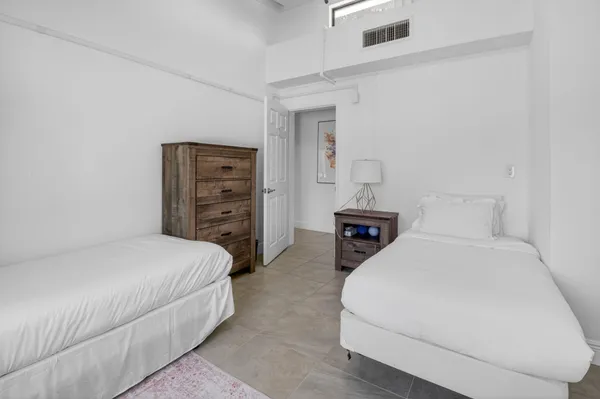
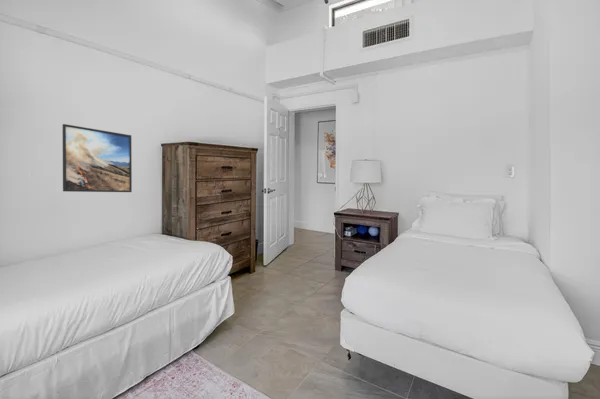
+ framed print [62,123,133,193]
